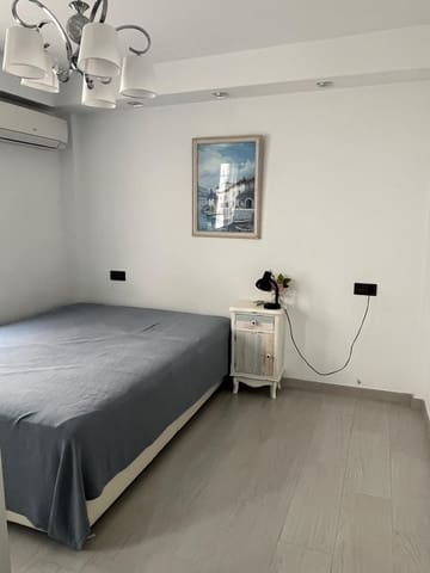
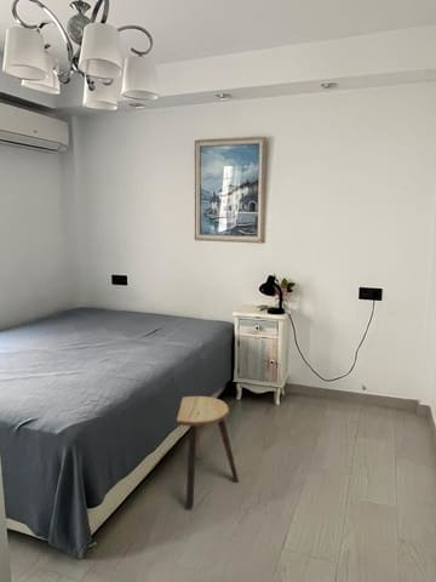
+ stool [176,395,240,509]
